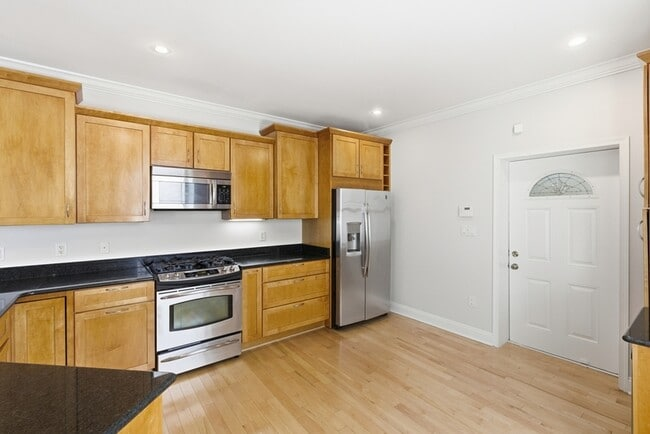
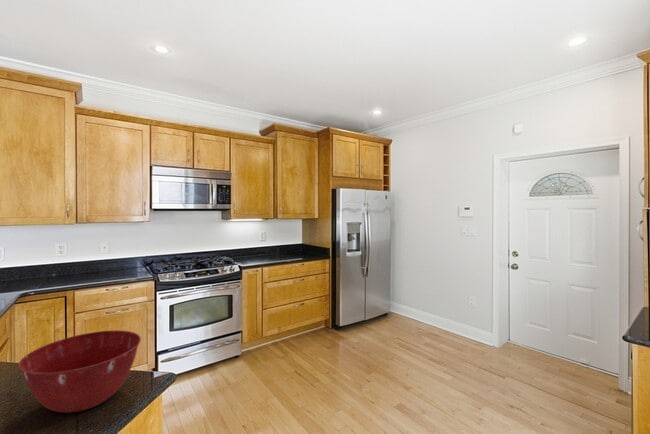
+ mixing bowl [17,329,142,414]
